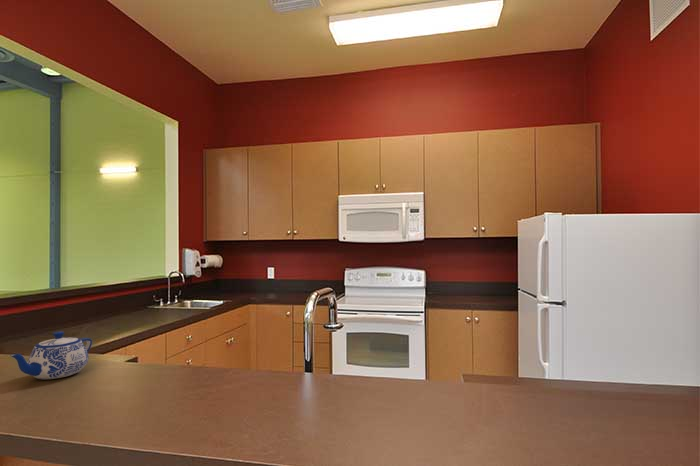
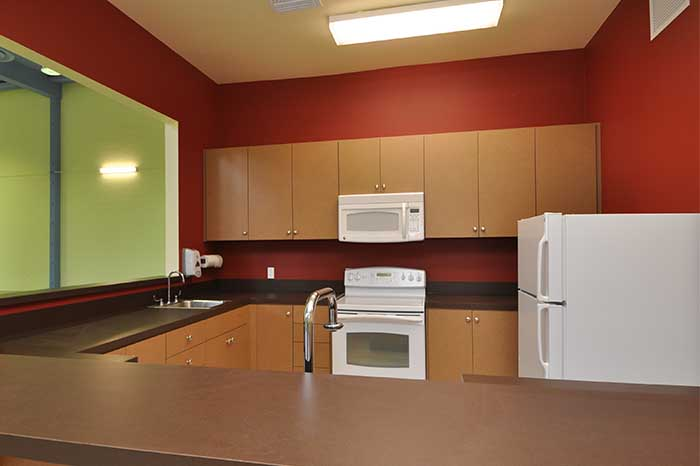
- teapot [9,331,93,380]
